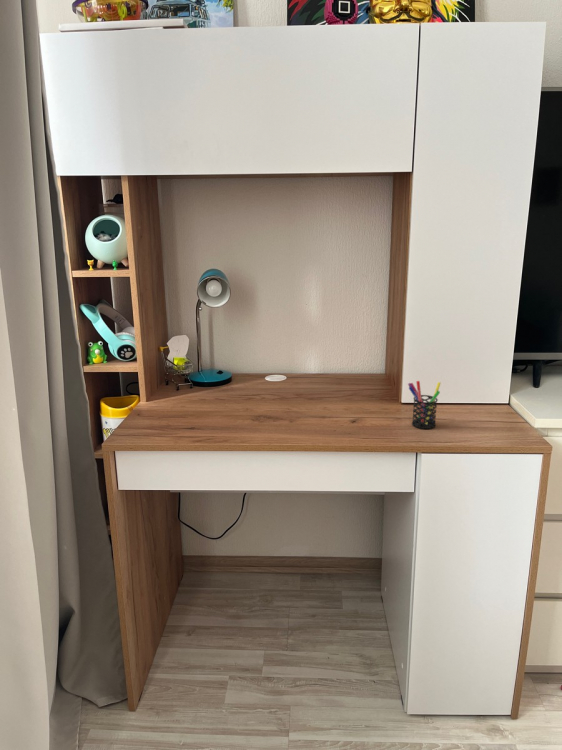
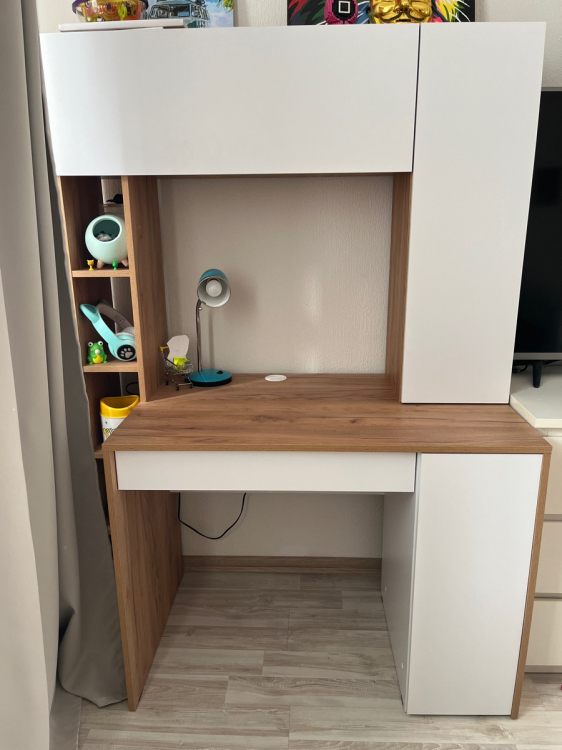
- pen holder [407,380,442,430]
